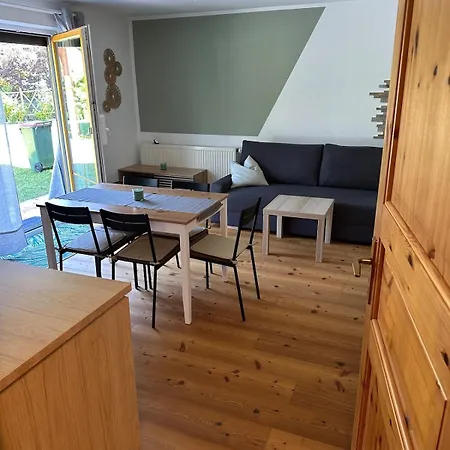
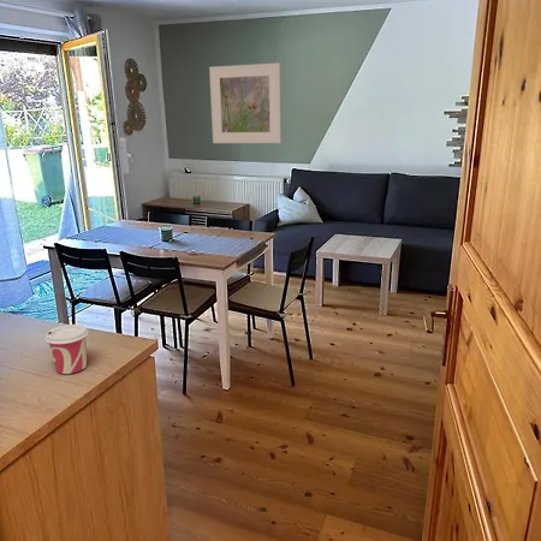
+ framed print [208,61,281,144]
+ cup [43,323,90,375]
